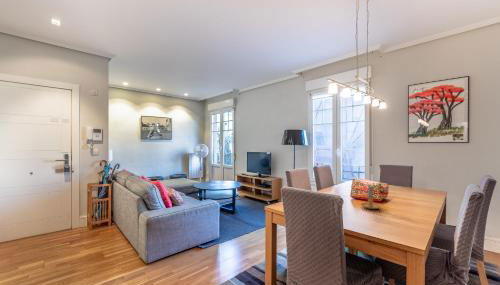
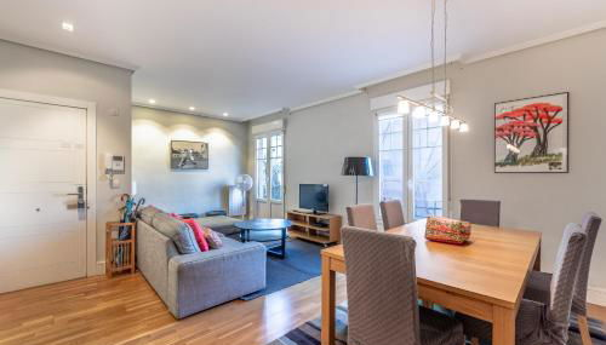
- candle [360,185,382,210]
